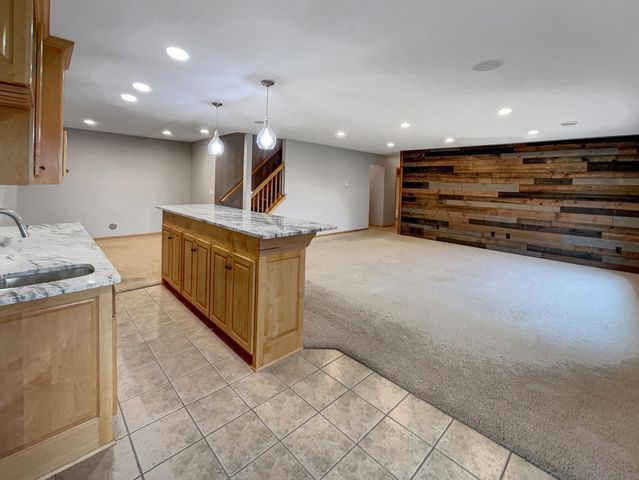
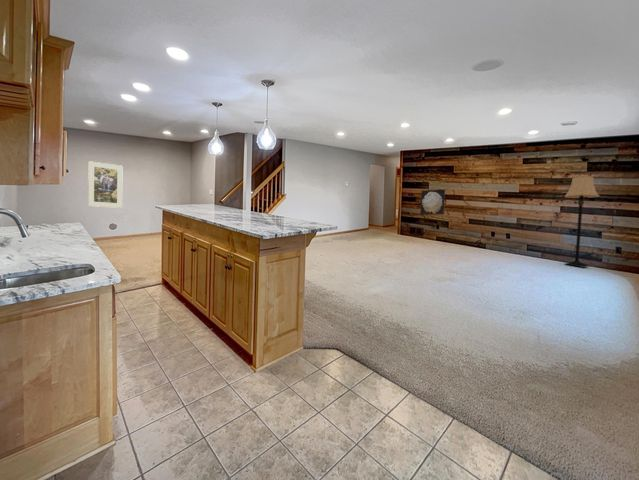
+ wall art [419,188,446,216]
+ lamp [563,175,601,268]
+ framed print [87,160,124,209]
